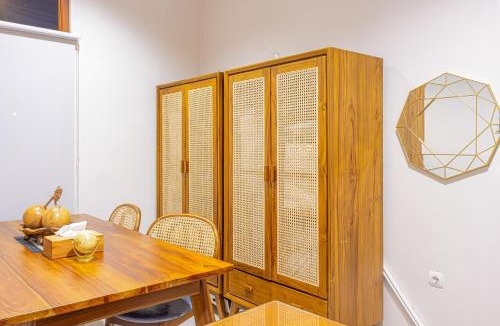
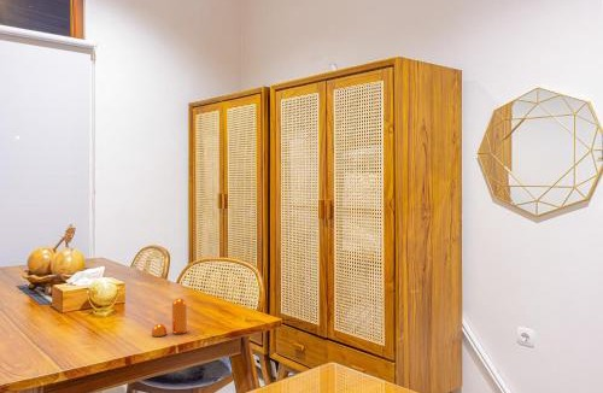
+ pepper shaker [151,297,188,338]
